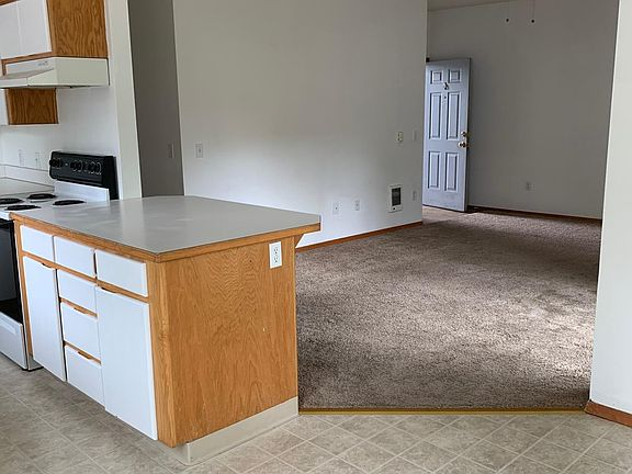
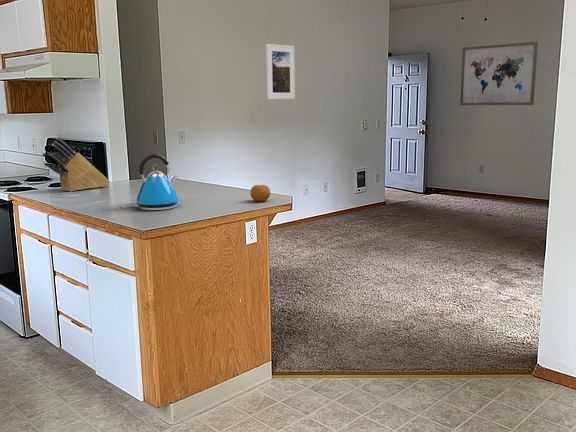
+ kettle [132,153,180,211]
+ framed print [265,43,296,100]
+ wall art [459,41,539,106]
+ fruit [249,184,271,202]
+ knife block [42,136,111,192]
